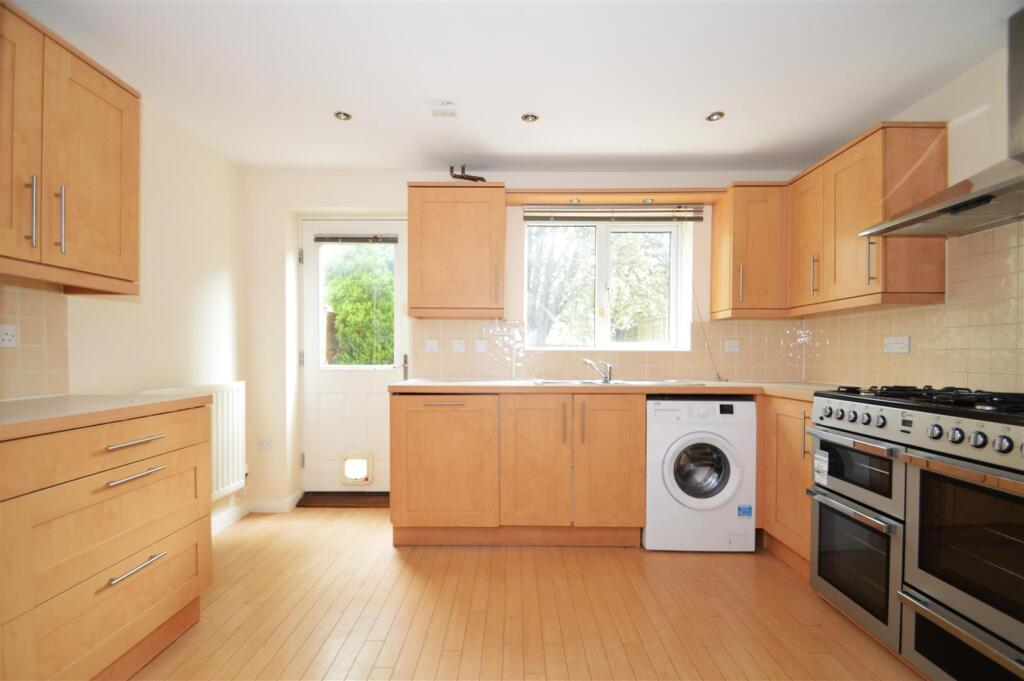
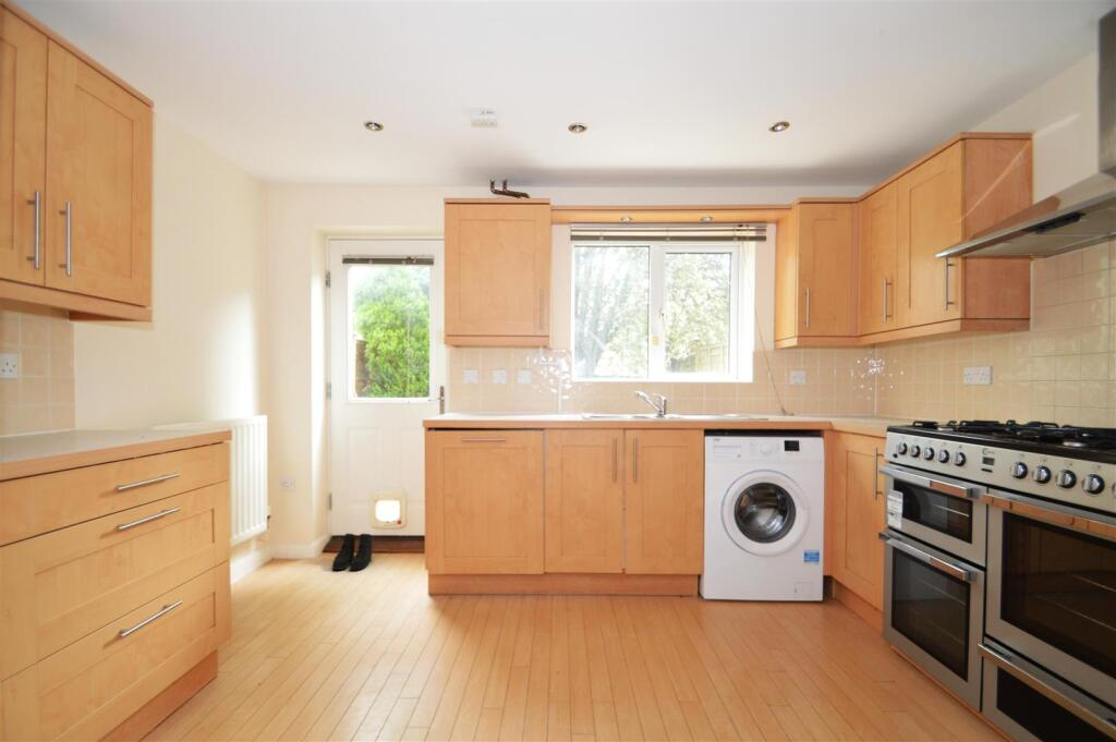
+ boots [331,532,374,571]
